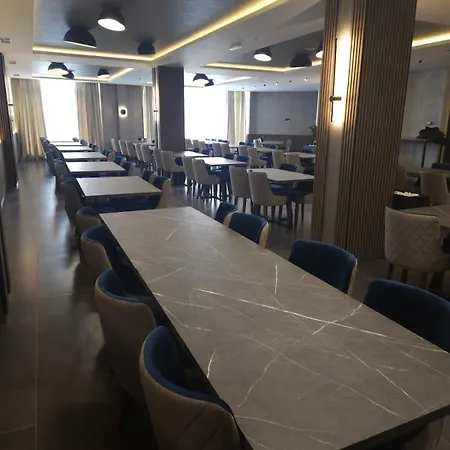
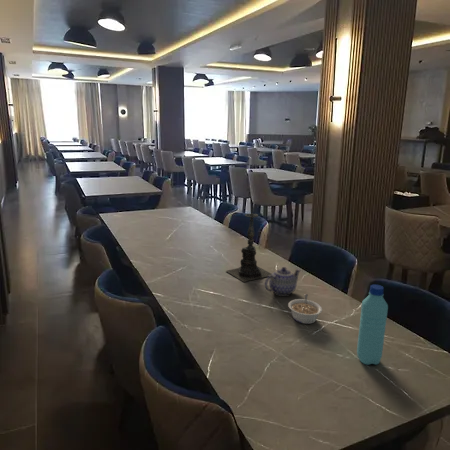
+ legume [287,293,323,325]
+ water bottle [356,284,389,366]
+ candle holder [226,208,272,283]
+ teapot [264,266,302,297]
